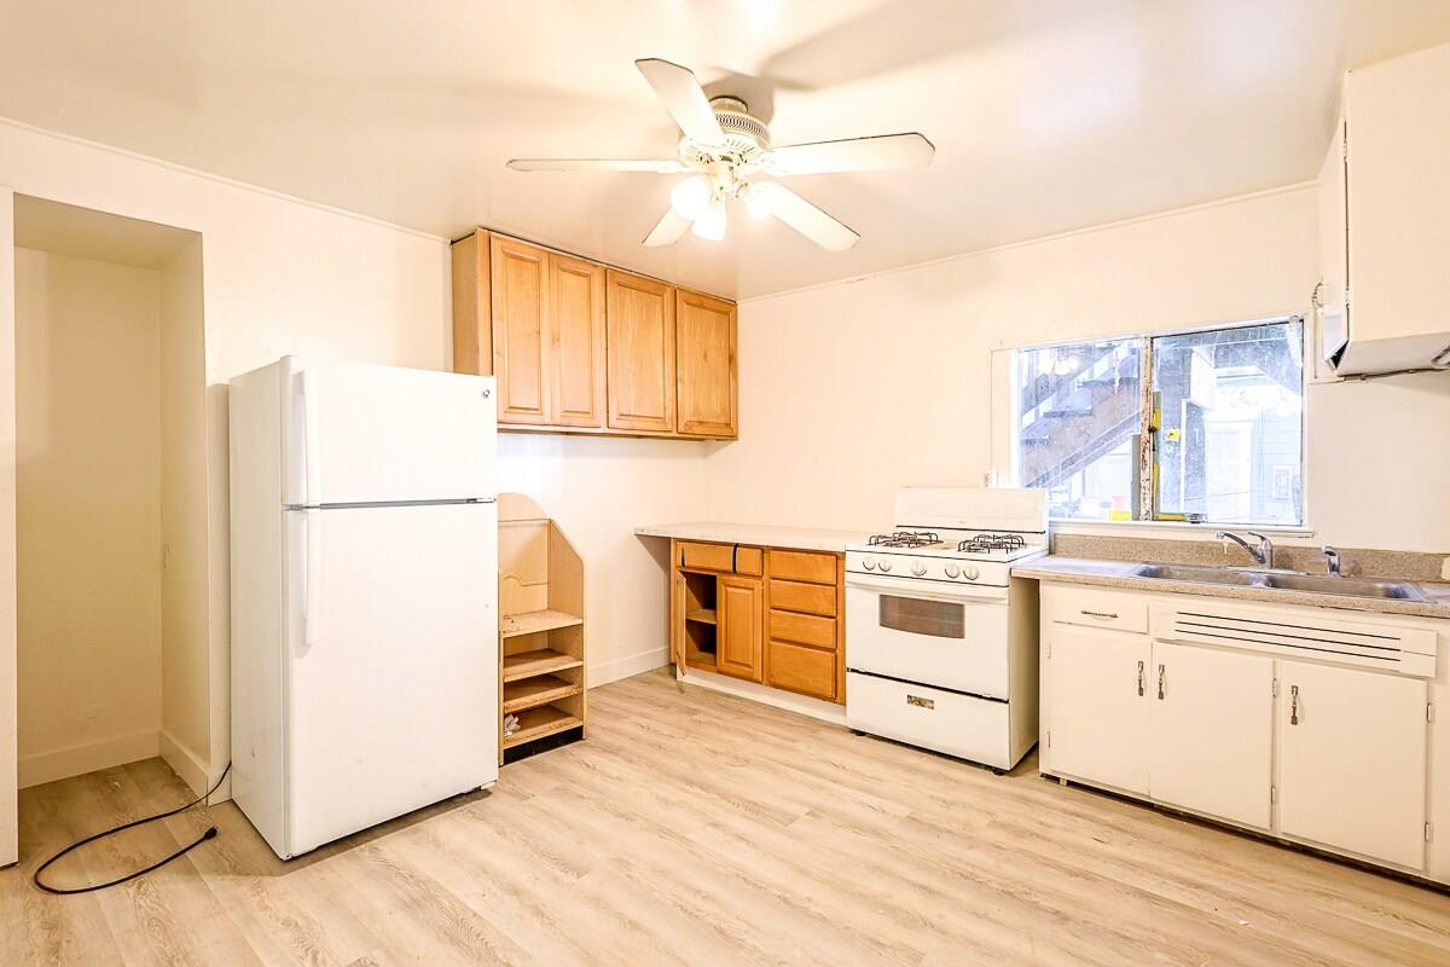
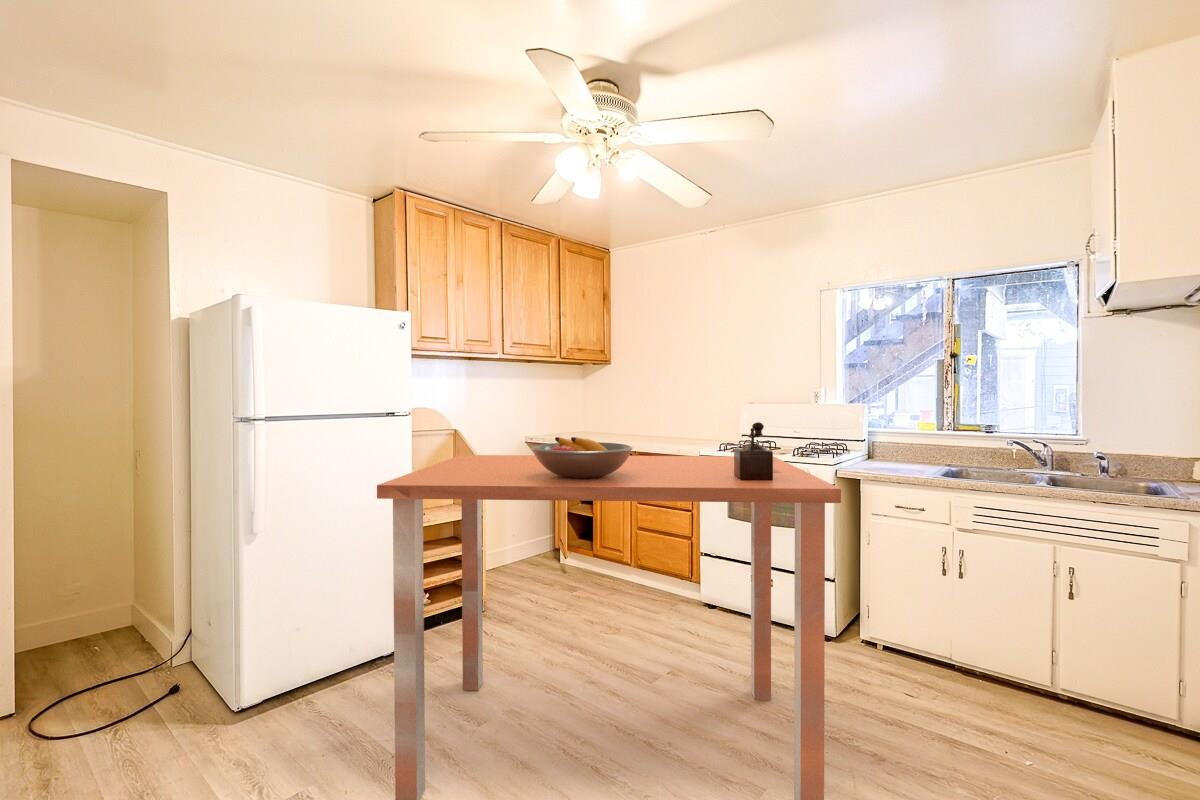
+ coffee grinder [733,421,774,480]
+ fruit bowl [531,436,634,478]
+ dining table [376,454,842,800]
